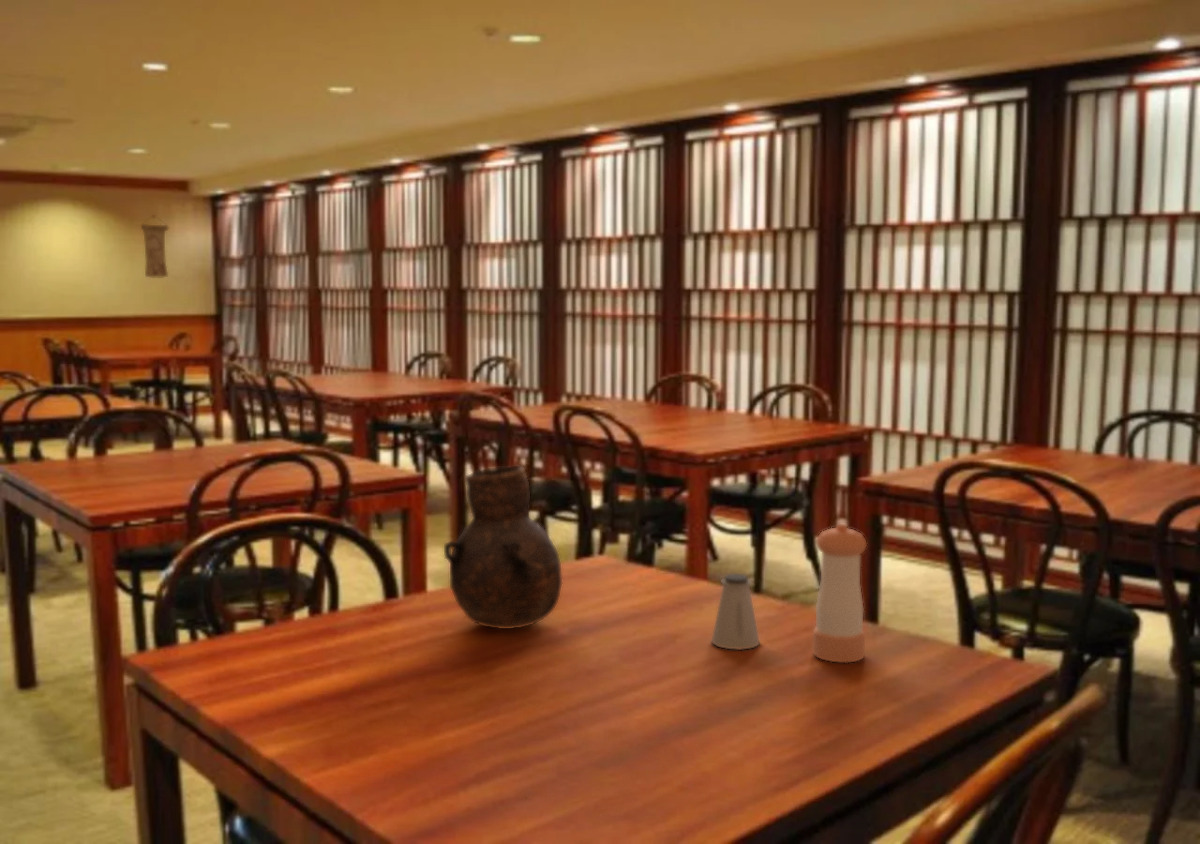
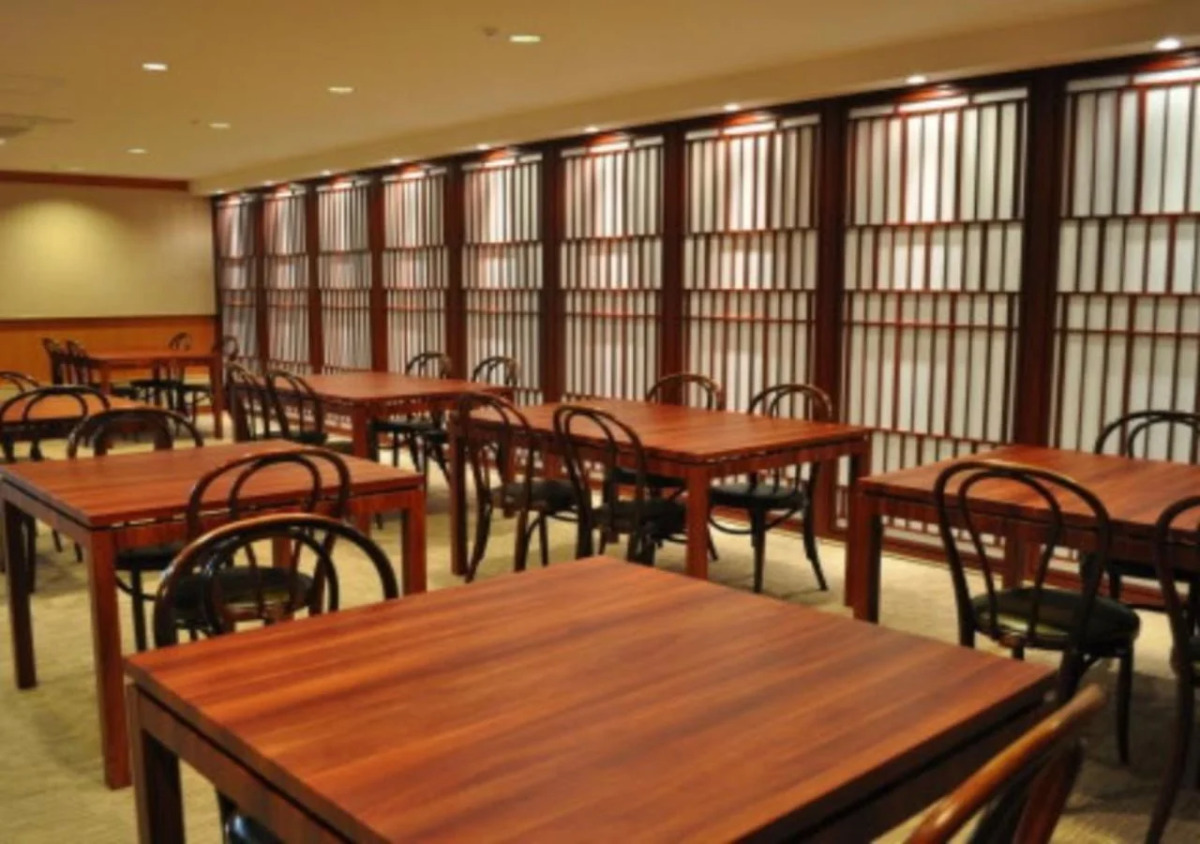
- vase [443,465,563,630]
- saltshaker [711,573,760,650]
- wall scroll [140,214,170,278]
- pepper shaker [812,523,868,663]
